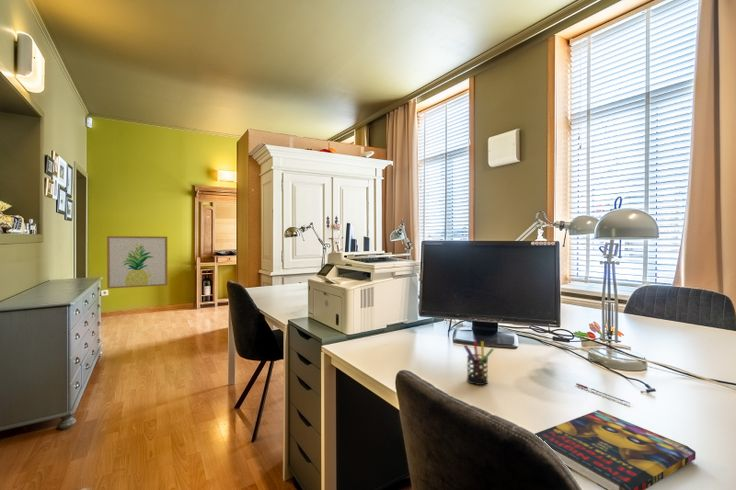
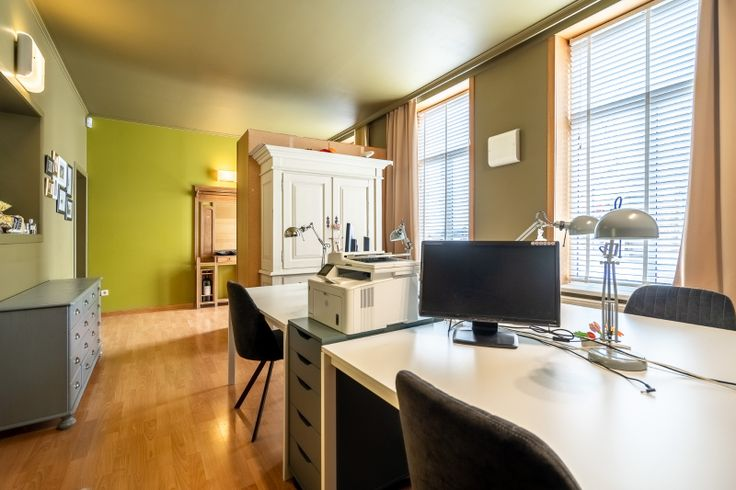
- pen [575,382,630,404]
- book [534,409,697,490]
- wall art [106,235,169,290]
- pen holder [463,340,495,386]
